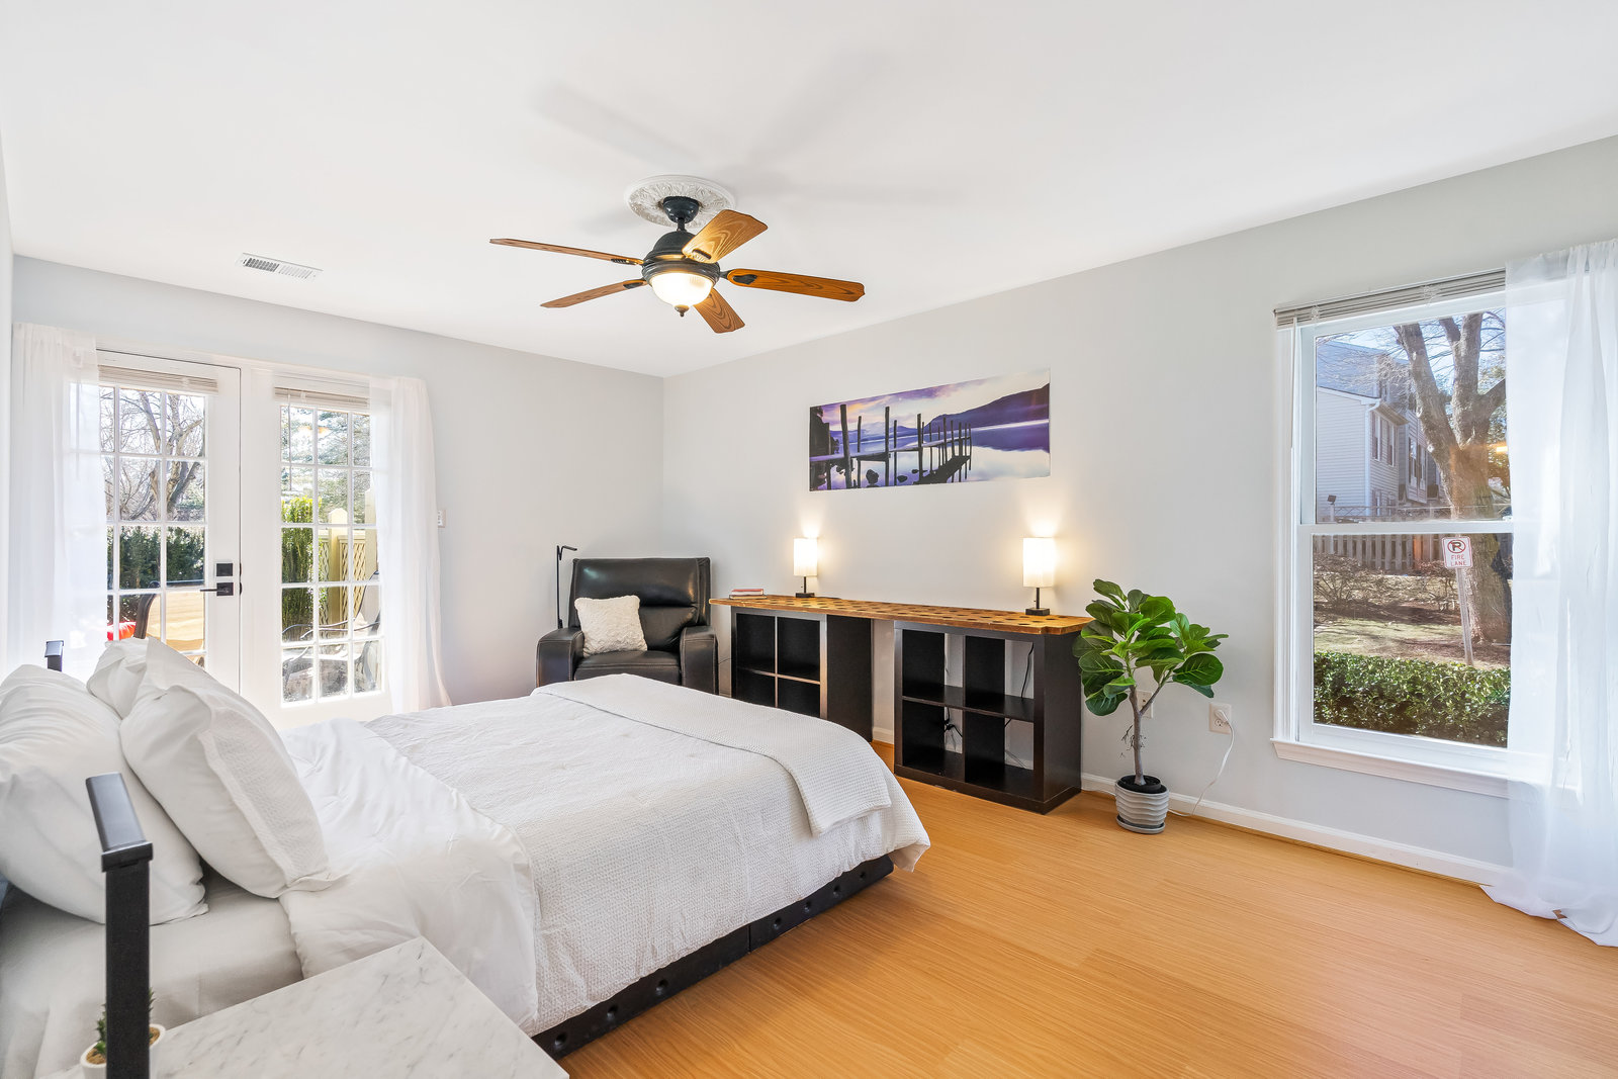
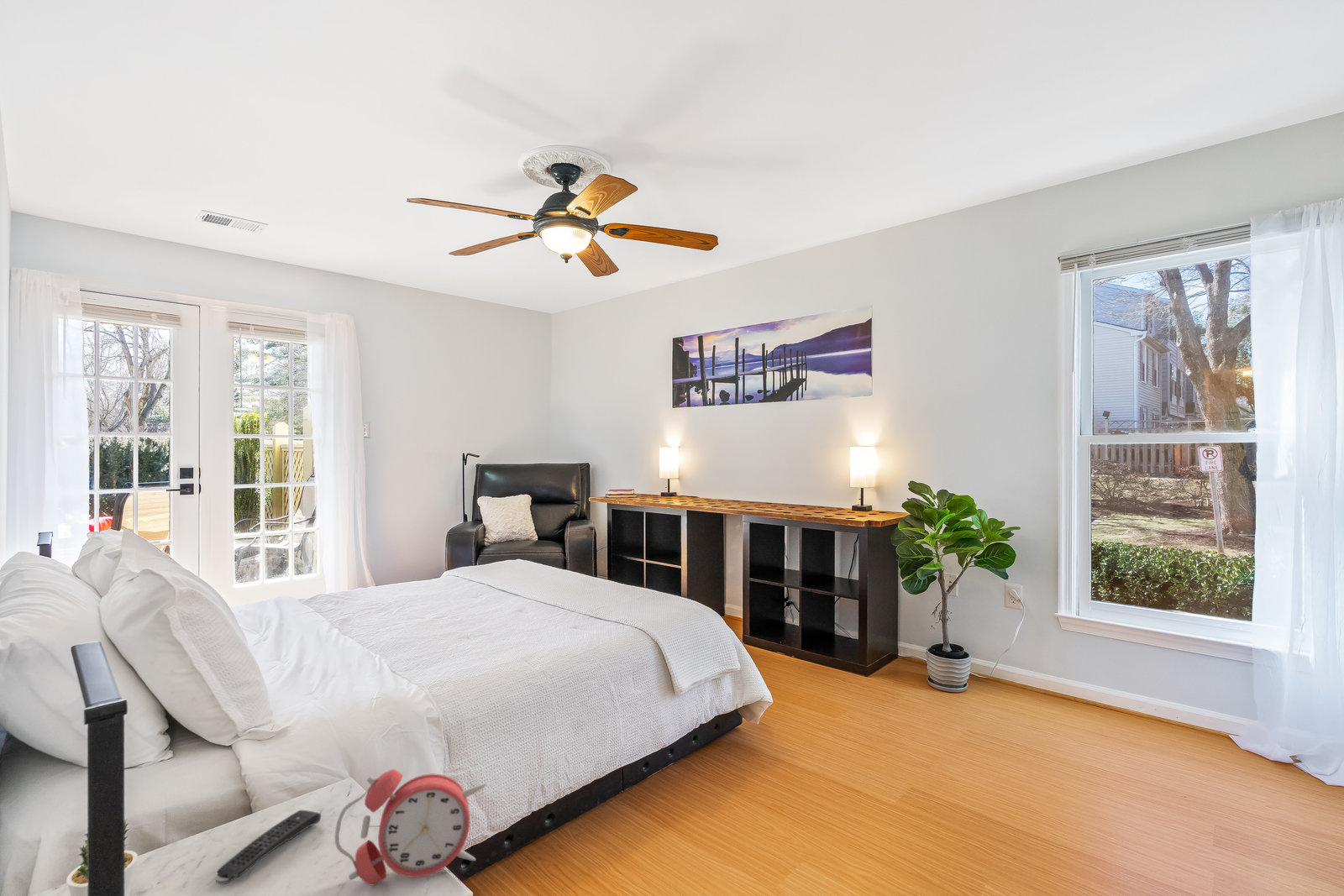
+ alarm clock [334,768,487,887]
+ remote control [215,810,322,885]
